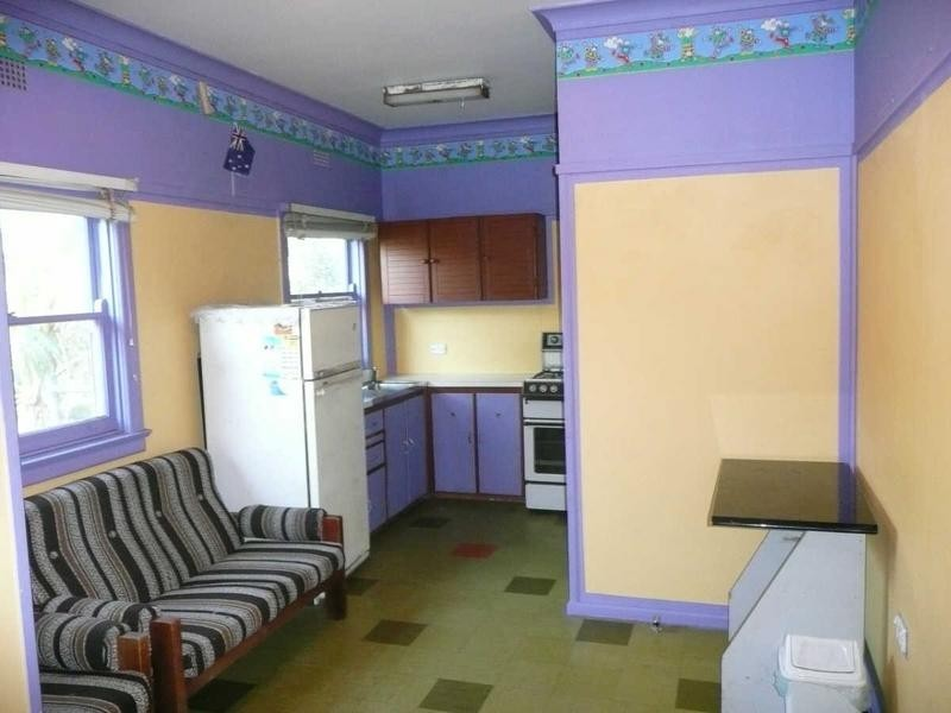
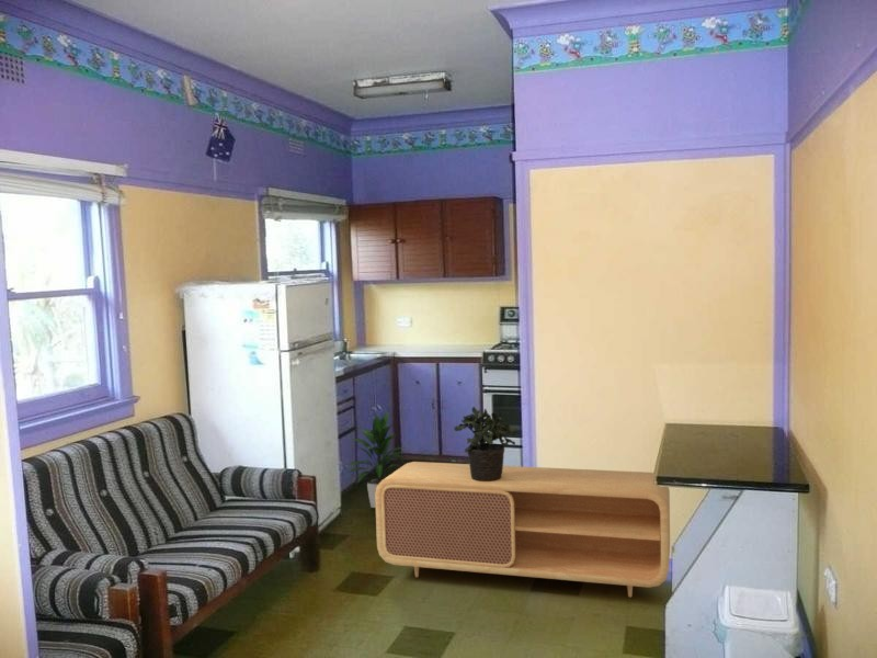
+ indoor plant [346,410,408,509]
+ potted plant [453,406,517,481]
+ tv stand [375,461,671,599]
